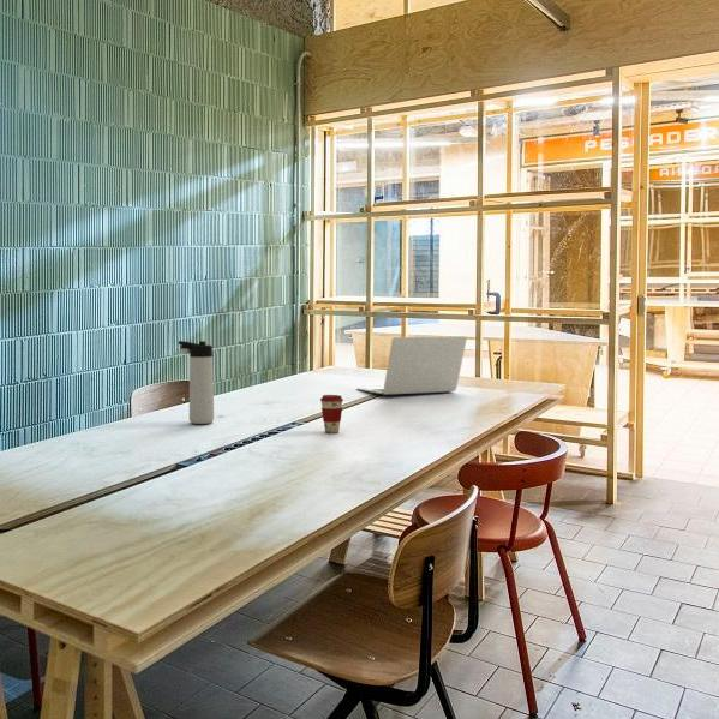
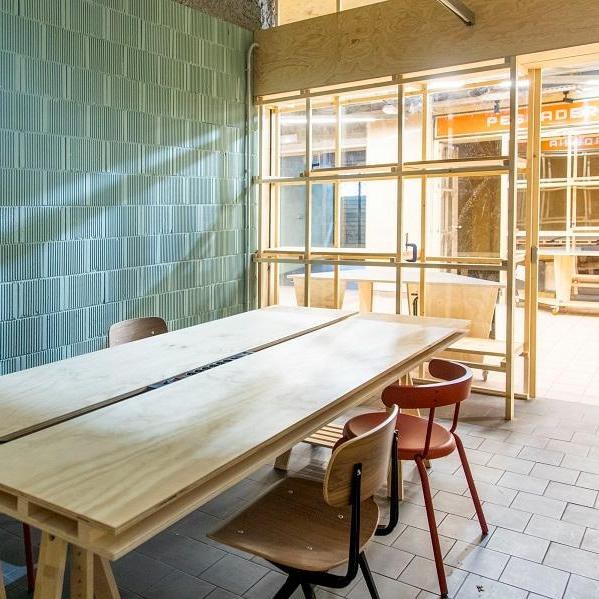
- thermos bottle [176,340,215,425]
- laptop [355,335,468,396]
- coffee cup [319,394,344,435]
